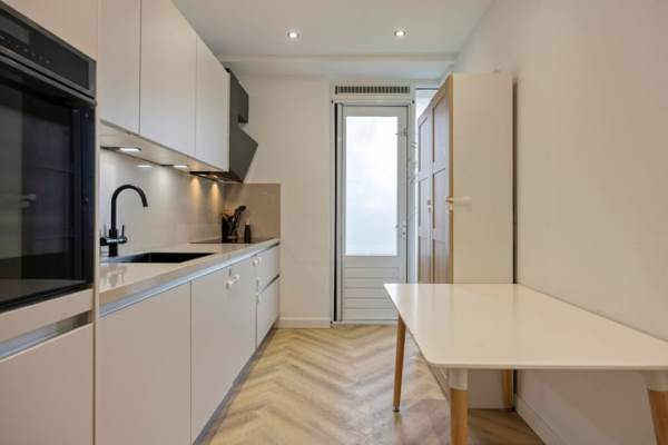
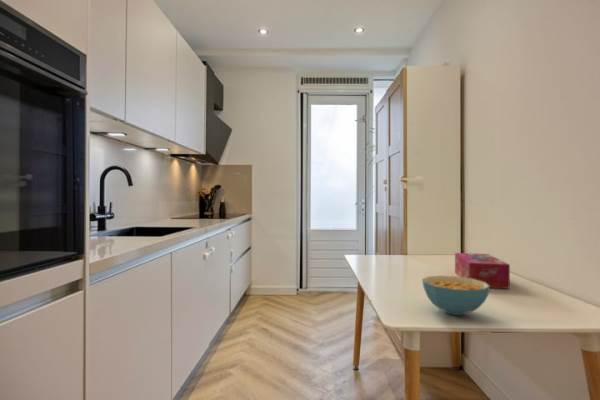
+ cereal bowl [421,275,490,316]
+ tissue box [454,252,511,290]
